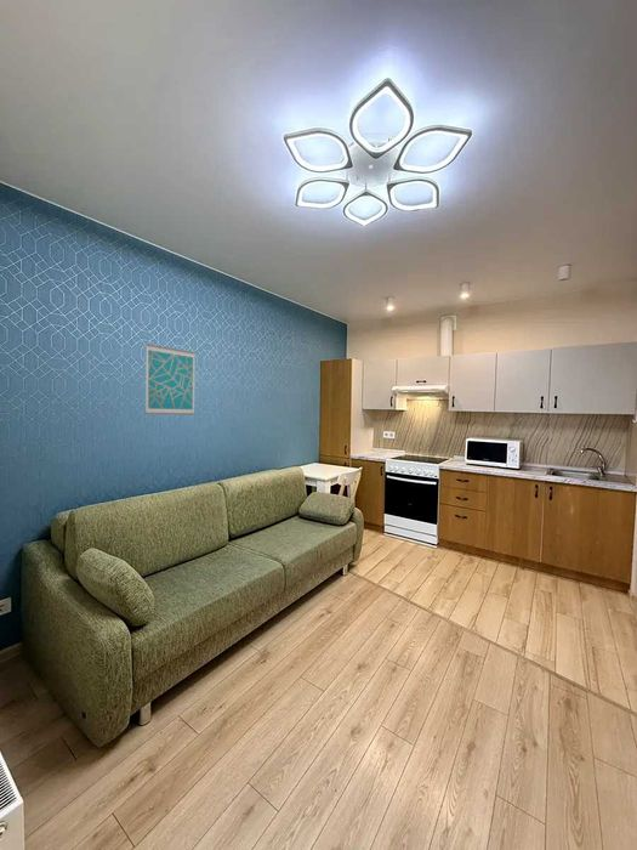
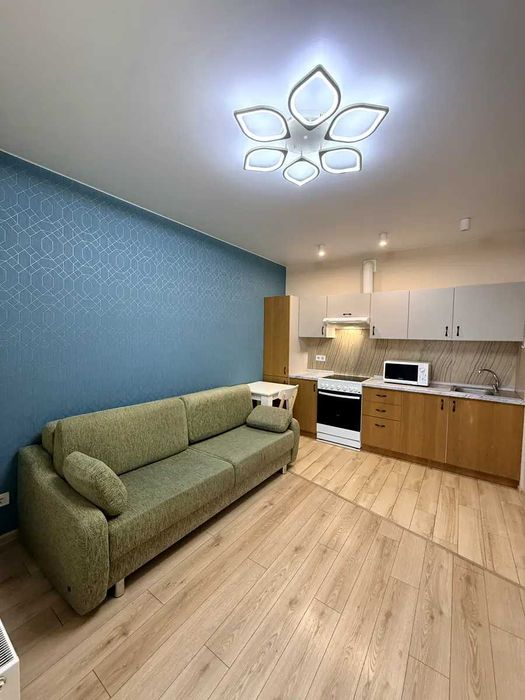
- wall art [144,342,197,415]
